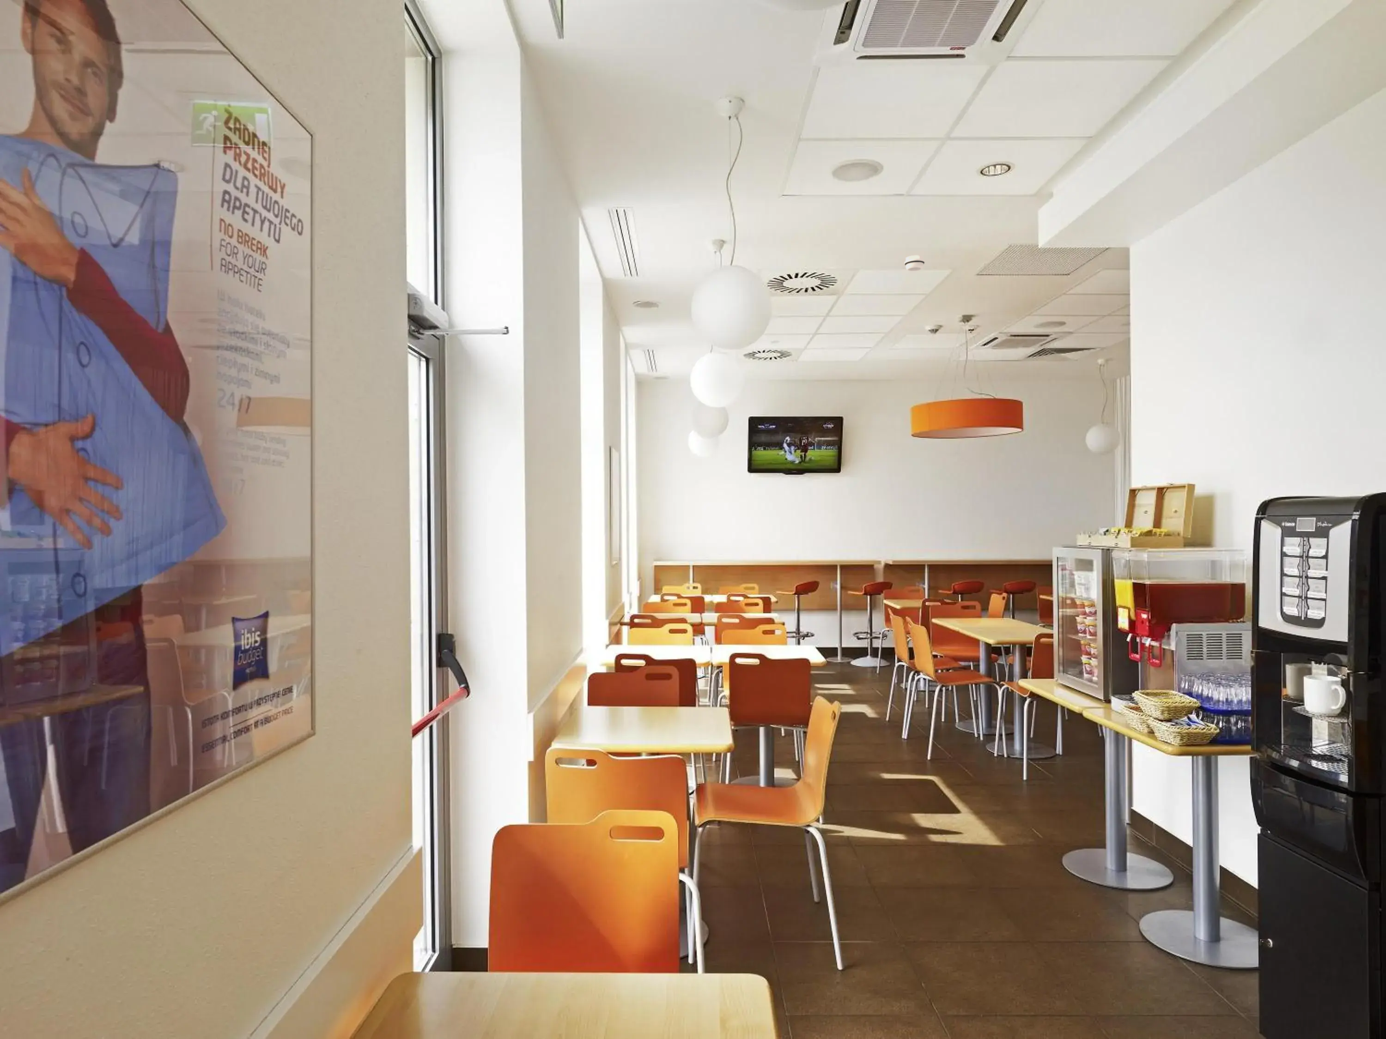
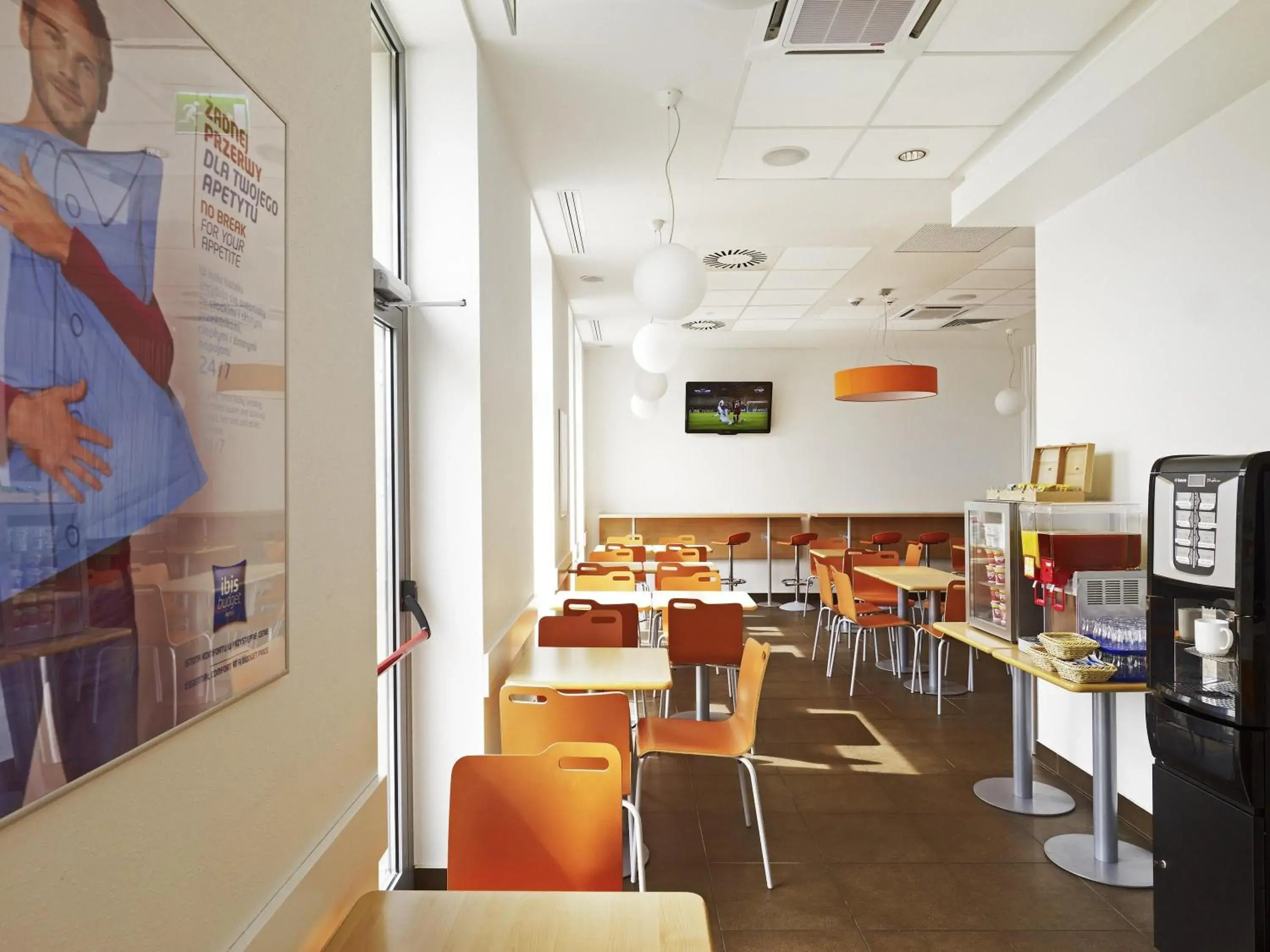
- smoke detector [904,255,925,272]
